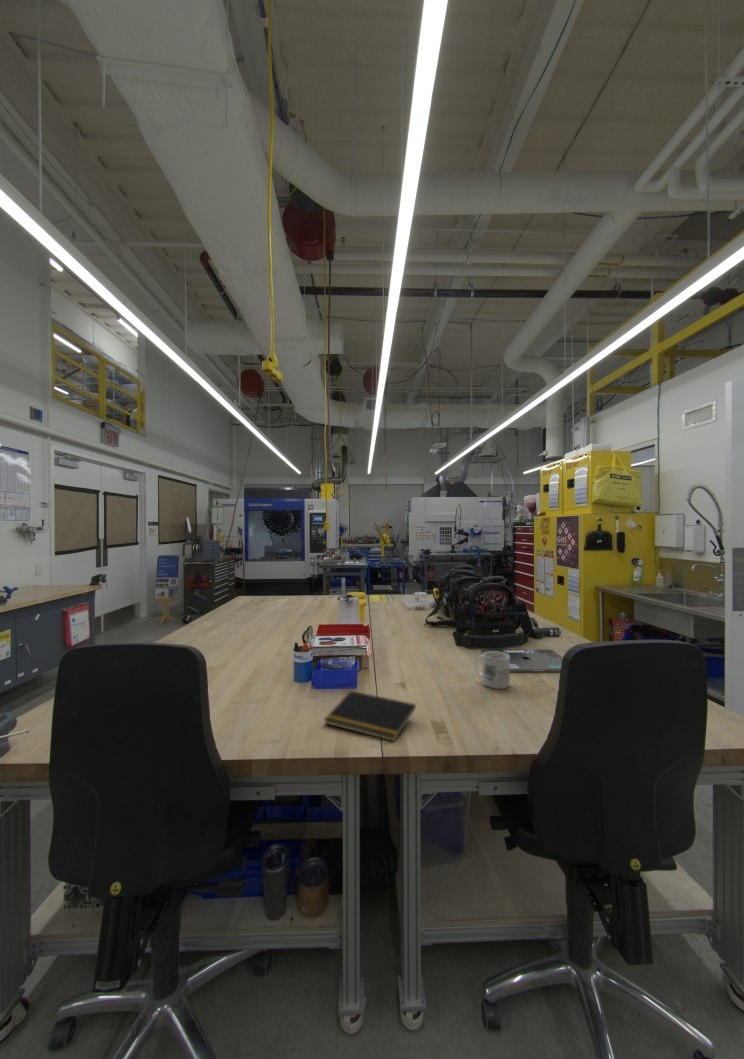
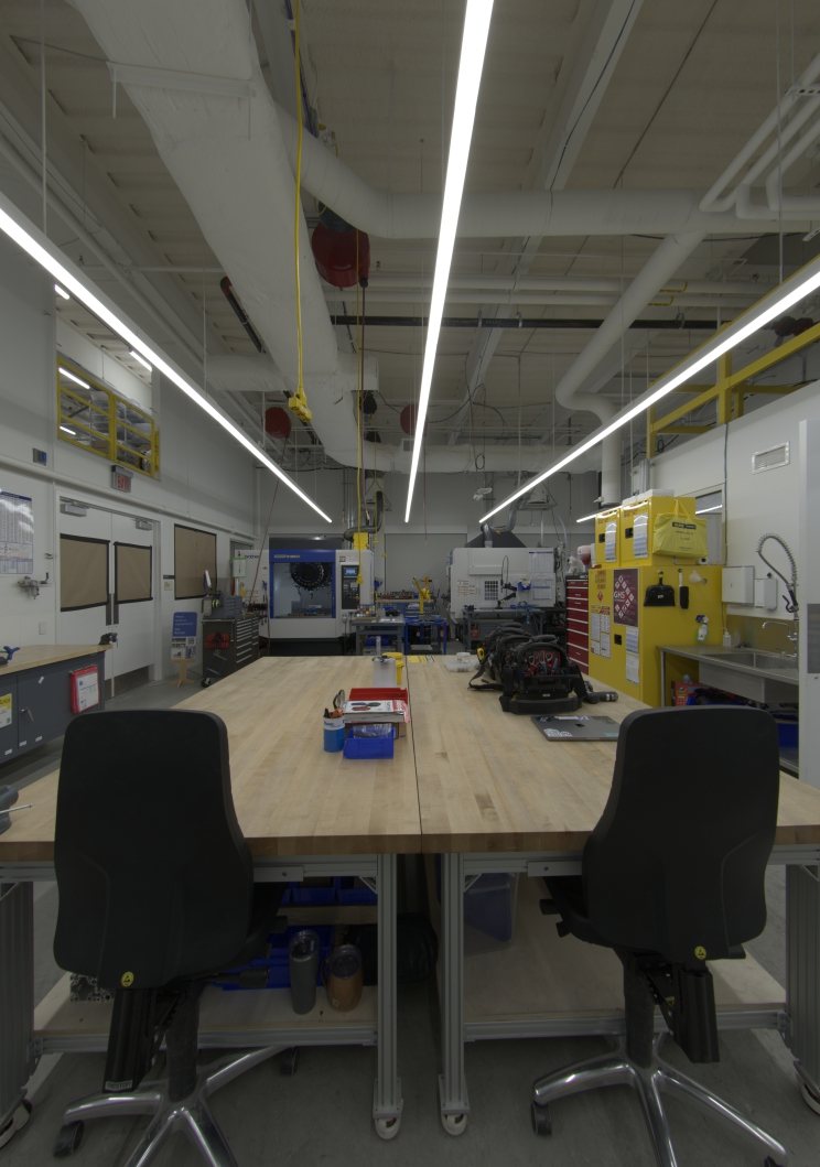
- mug [474,650,511,690]
- notepad [323,690,417,742]
